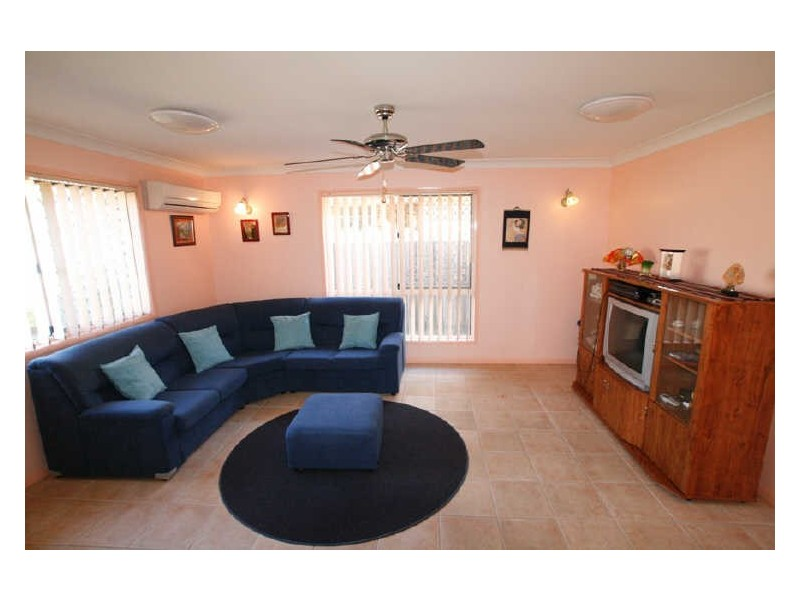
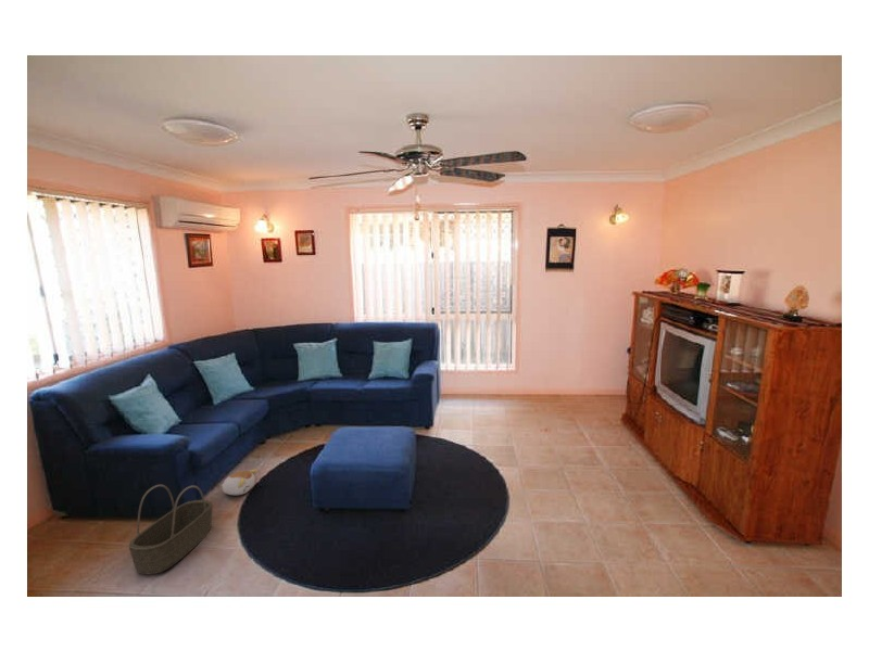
+ plush toy [221,469,259,496]
+ basket [127,484,214,576]
